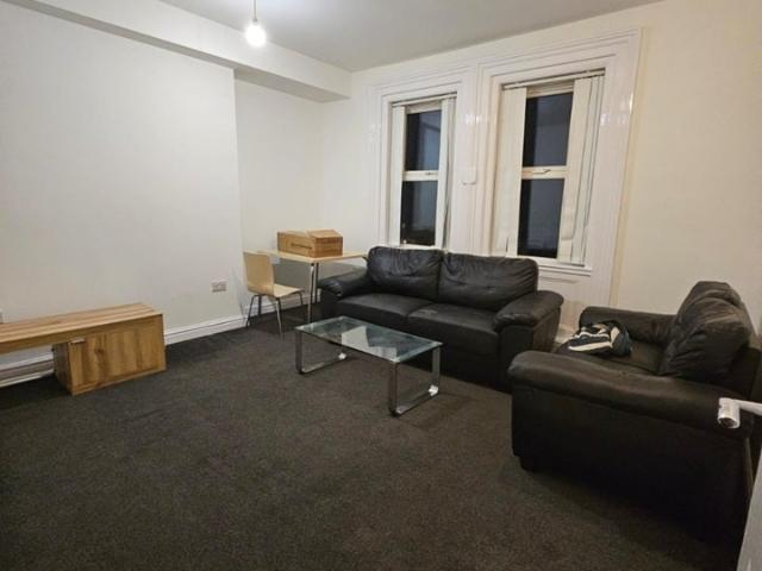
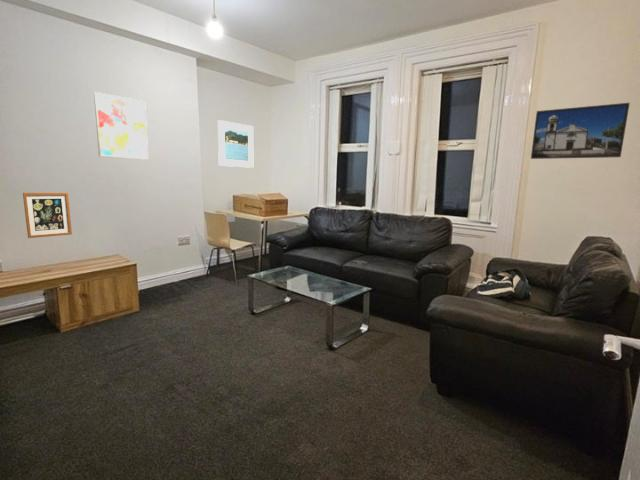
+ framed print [217,119,254,169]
+ wall art [22,191,73,239]
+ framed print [530,102,631,160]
+ wall art [93,91,149,161]
